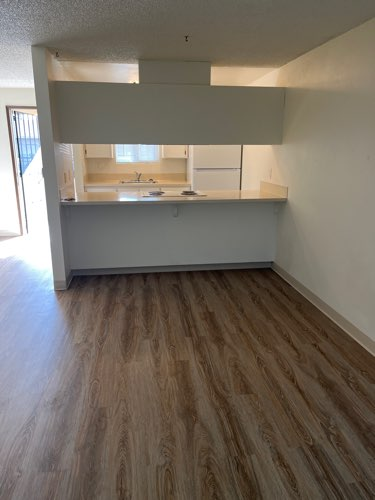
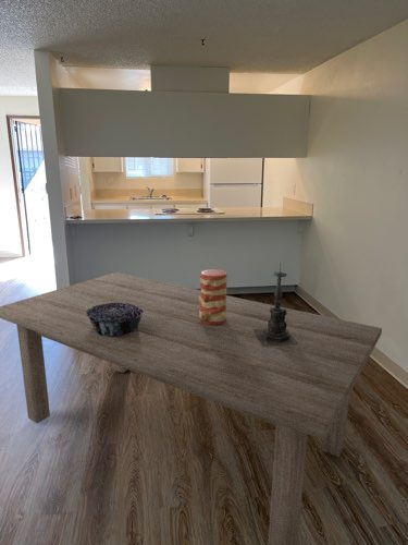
+ dining table [0,271,383,545]
+ vase [199,268,228,325]
+ decorative bowl [86,303,144,337]
+ candle holder [252,263,298,346]
